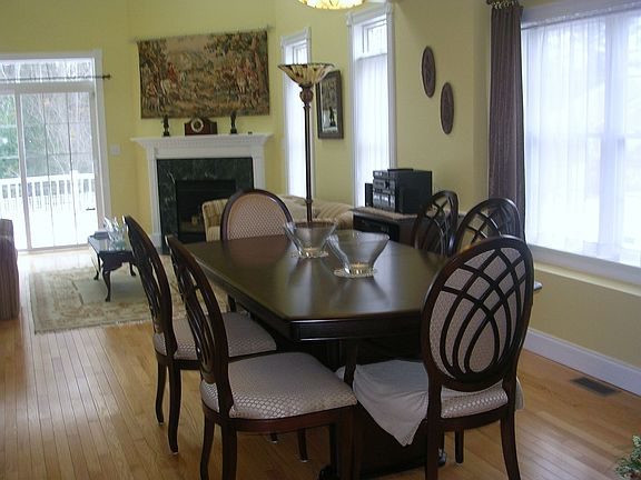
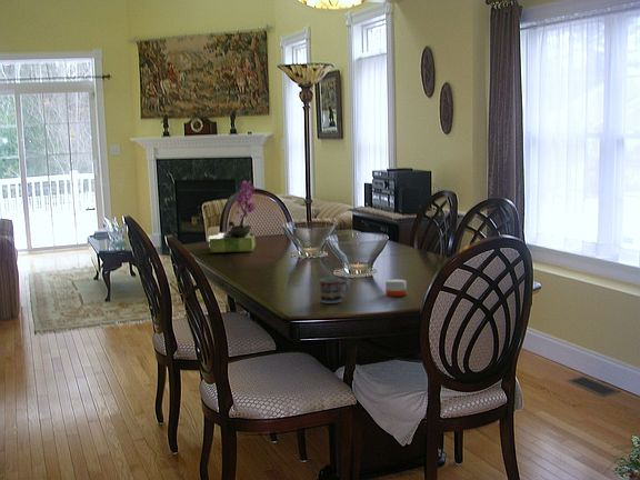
+ cup [319,277,350,304]
+ flower arrangement [208,180,260,253]
+ candle [384,277,408,298]
